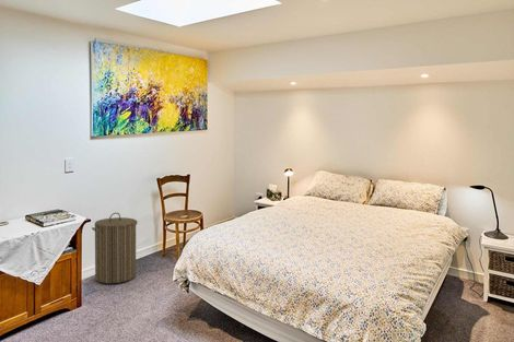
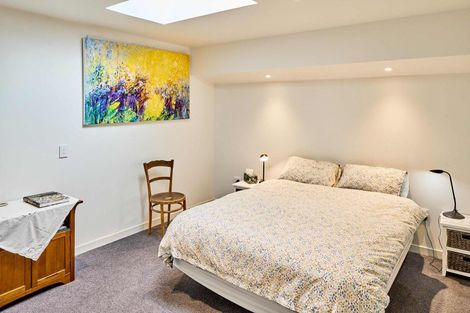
- laundry hamper [91,212,139,284]
